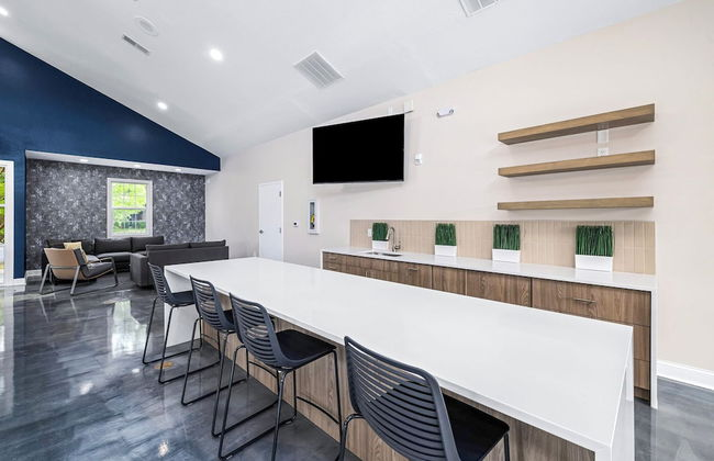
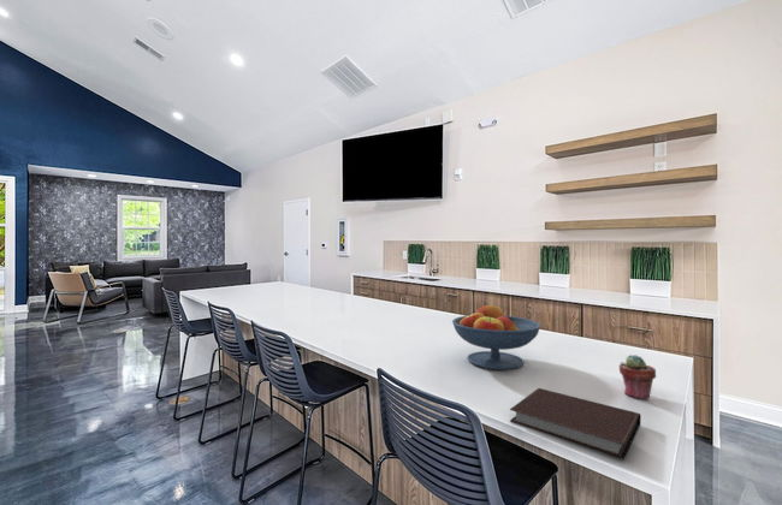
+ potted succulent [618,354,657,400]
+ notebook [509,387,641,459]
+ fruit bowl [451,304,541,370]
